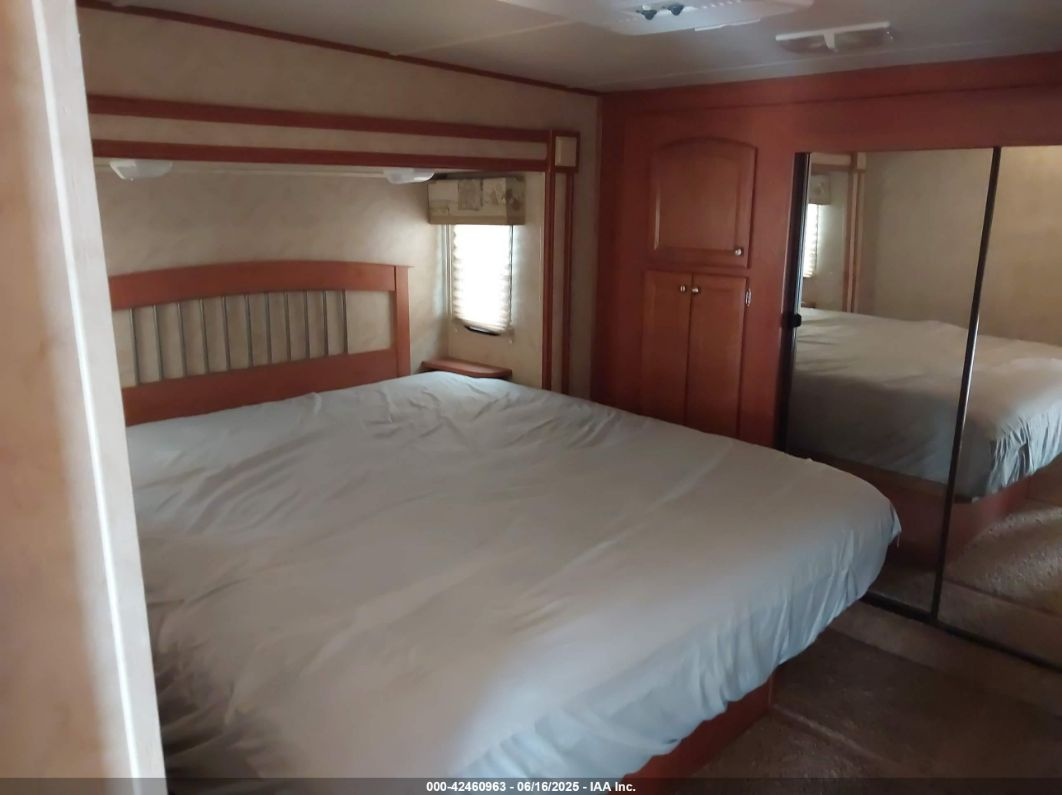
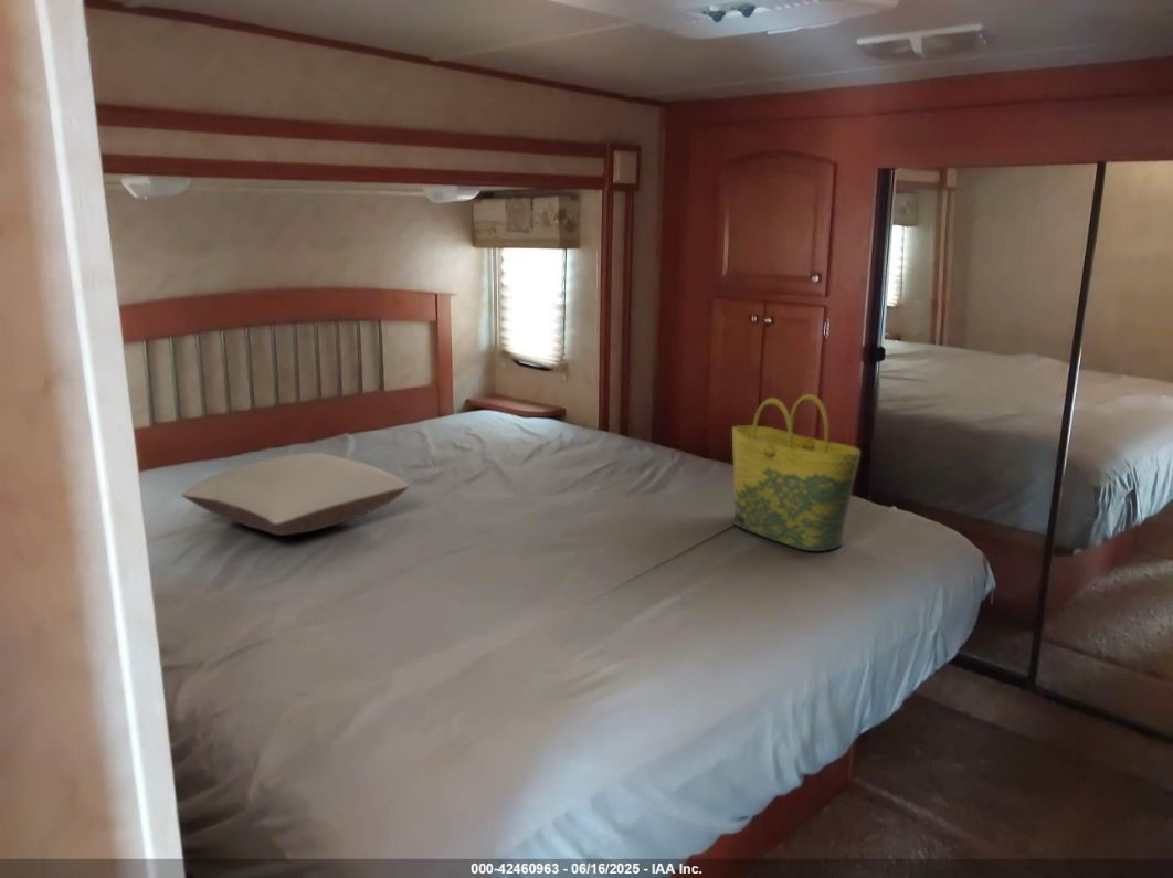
+ pillow [180,452,410,537]
+ tote bag [731,393,862,552]
